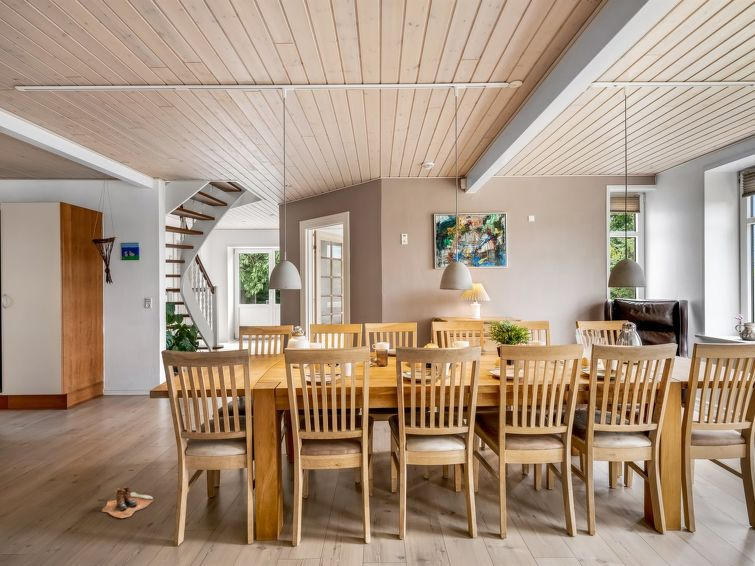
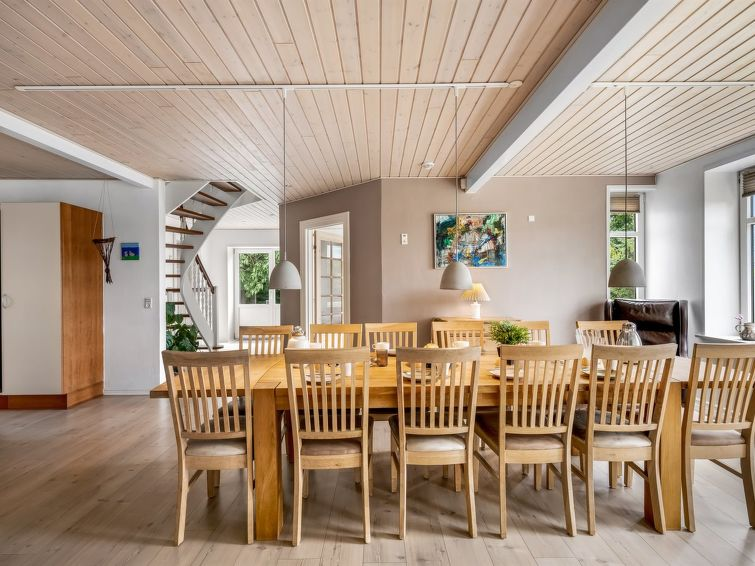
- boots [101,486,155,519]
